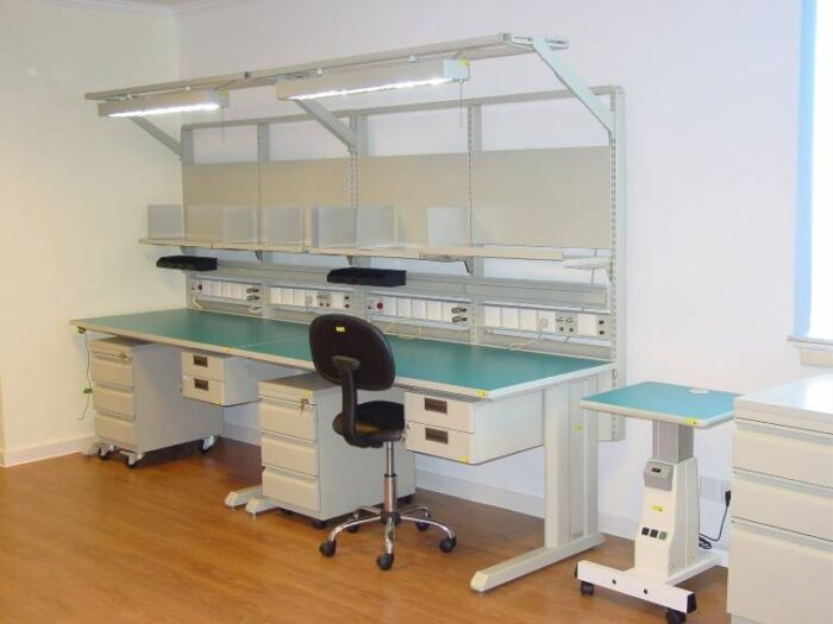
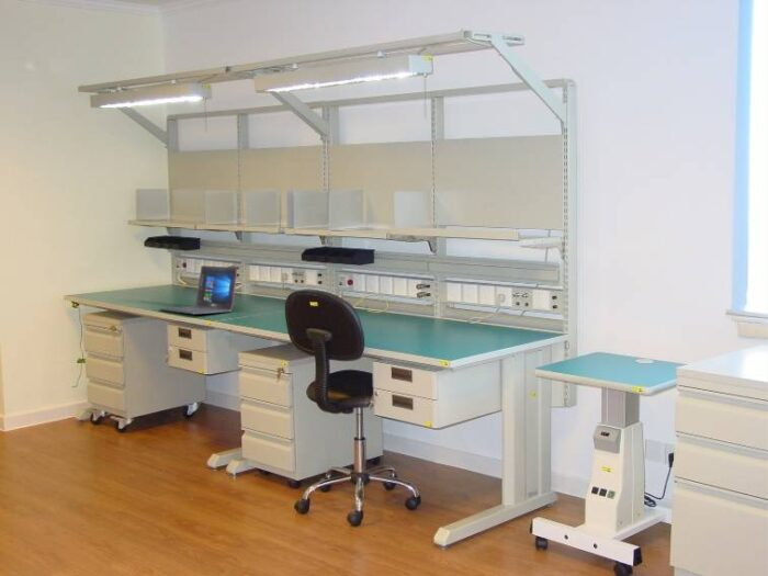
+ laptop [158,264,238,315]
